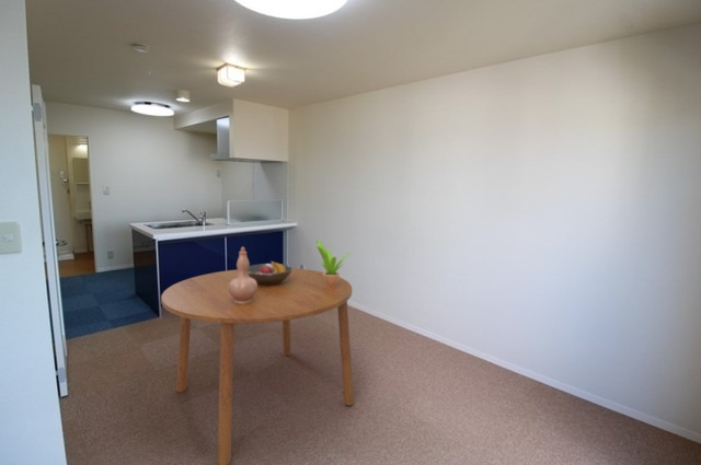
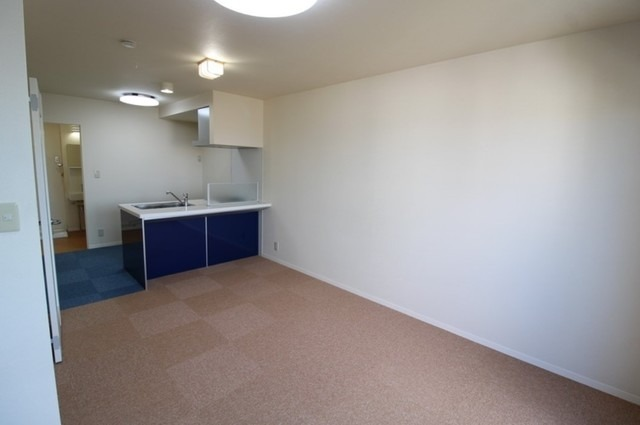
- fruit bowl [248,260,295,284]
- dining table [160,267,355,465]
- potted plant [315,239,352,287]
- vase [229,245,257,304]
